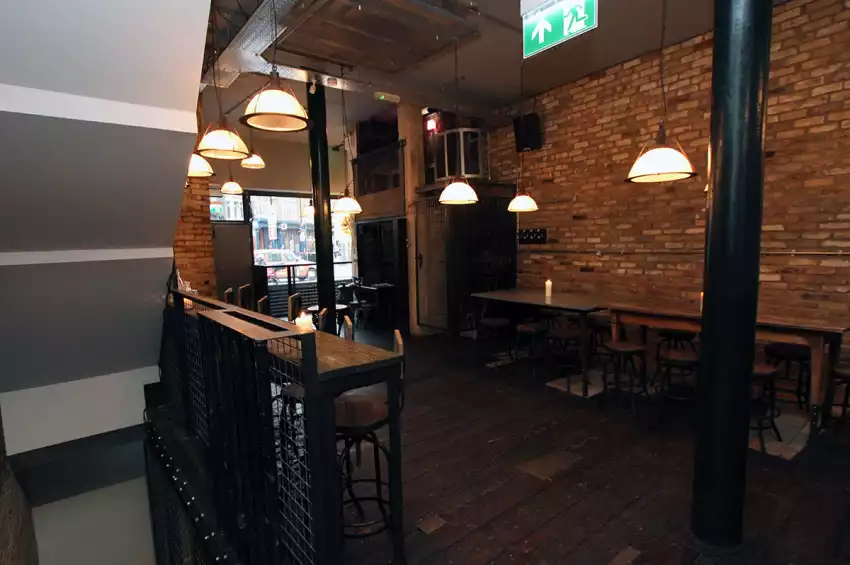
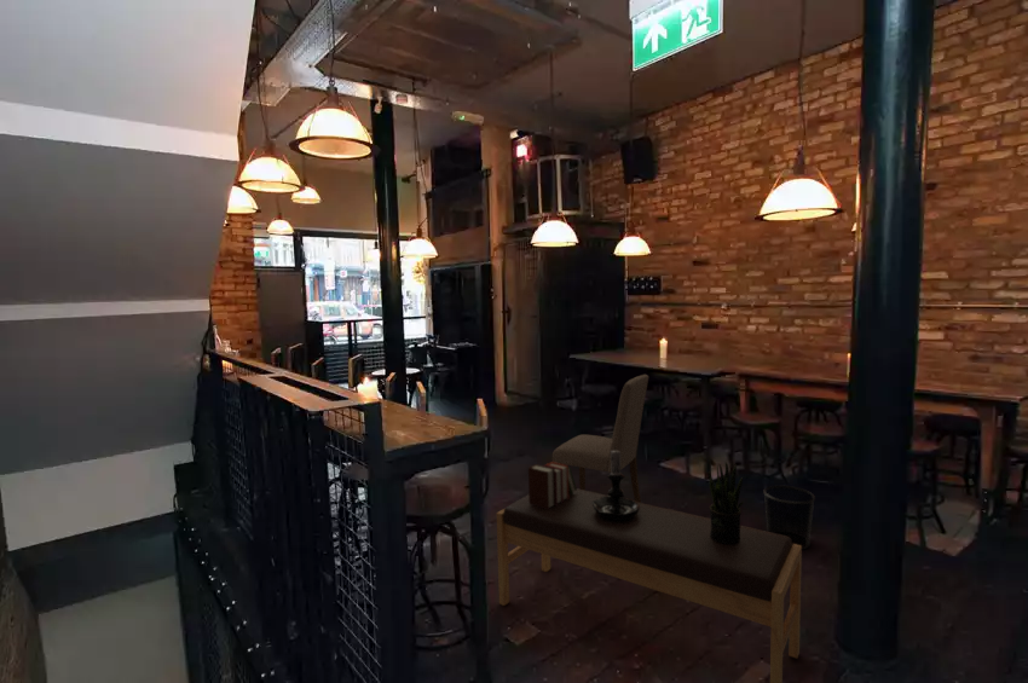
+ books [527,461,578,509]
+ candle holder [591,446,640,520]
+ dining chair [551,374,649,503]
+ potted plant [708,461,745,544]
+ waste bin [762,485,816,550]
+ bench [496,487,803,683]
